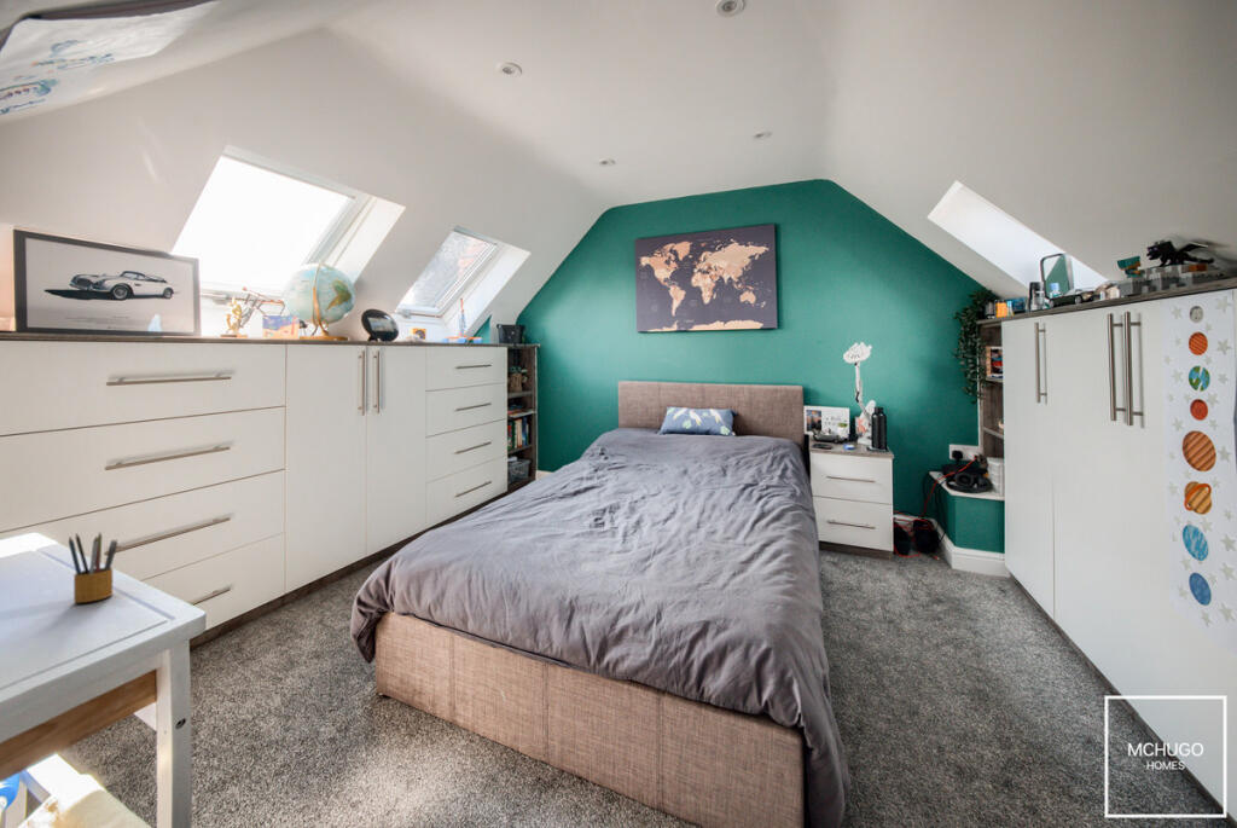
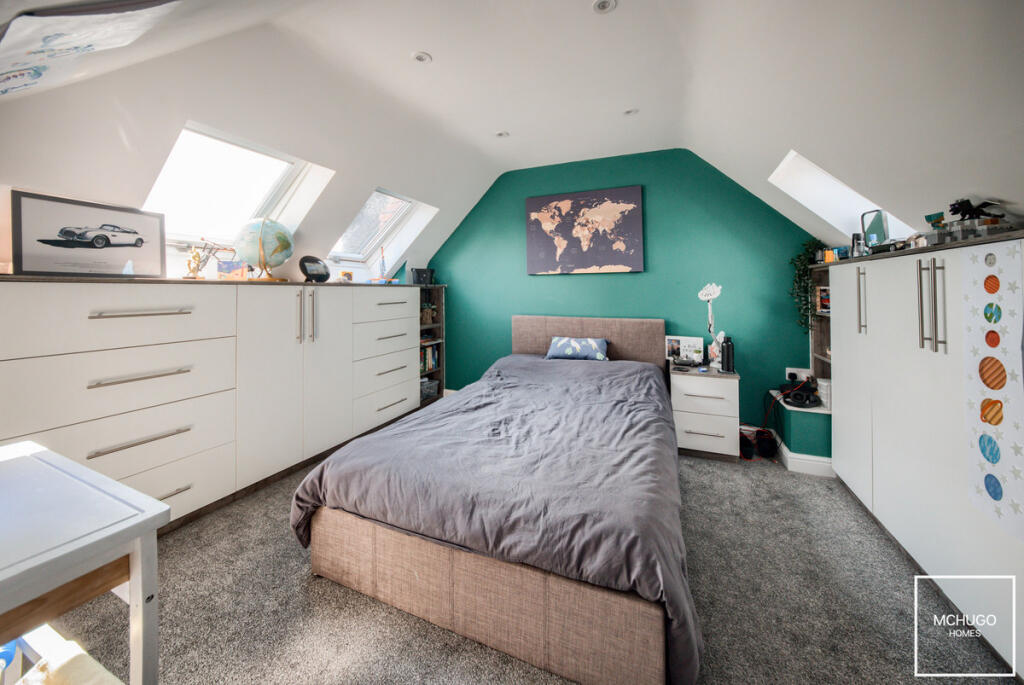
- pencil box [68,532,118,603]
